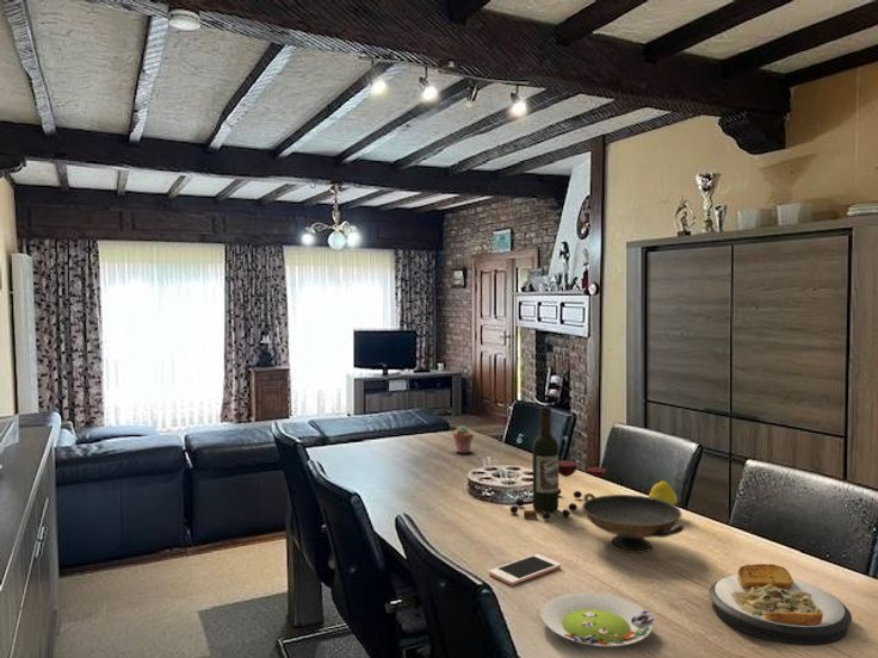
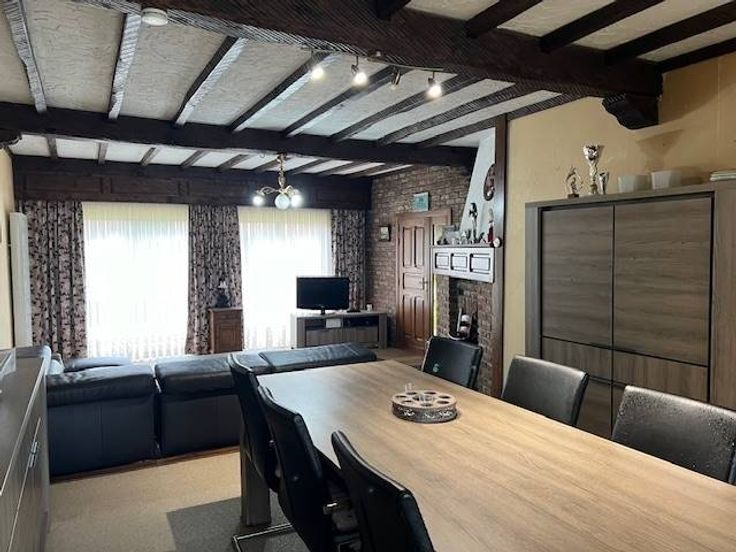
- cell phone [488,553,562,586]
- decorative bowl [581,492,685,554]
- fruit [648,479,679,507]
- wine bottle [509,405,608,521]
- plate [707,563,853,647]
- potted succulent [452,424,475,454]
- salad plate [540,591,655,647]
